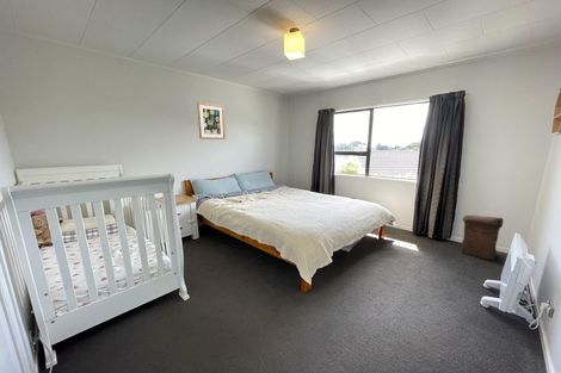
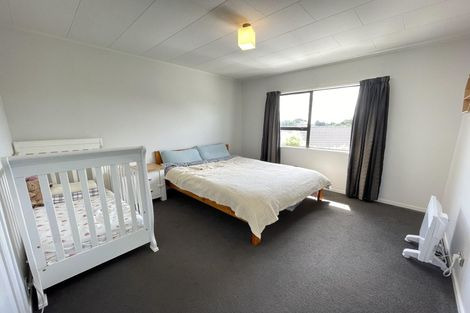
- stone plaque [461,213,505,261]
- wall art [196,101,227,141]
